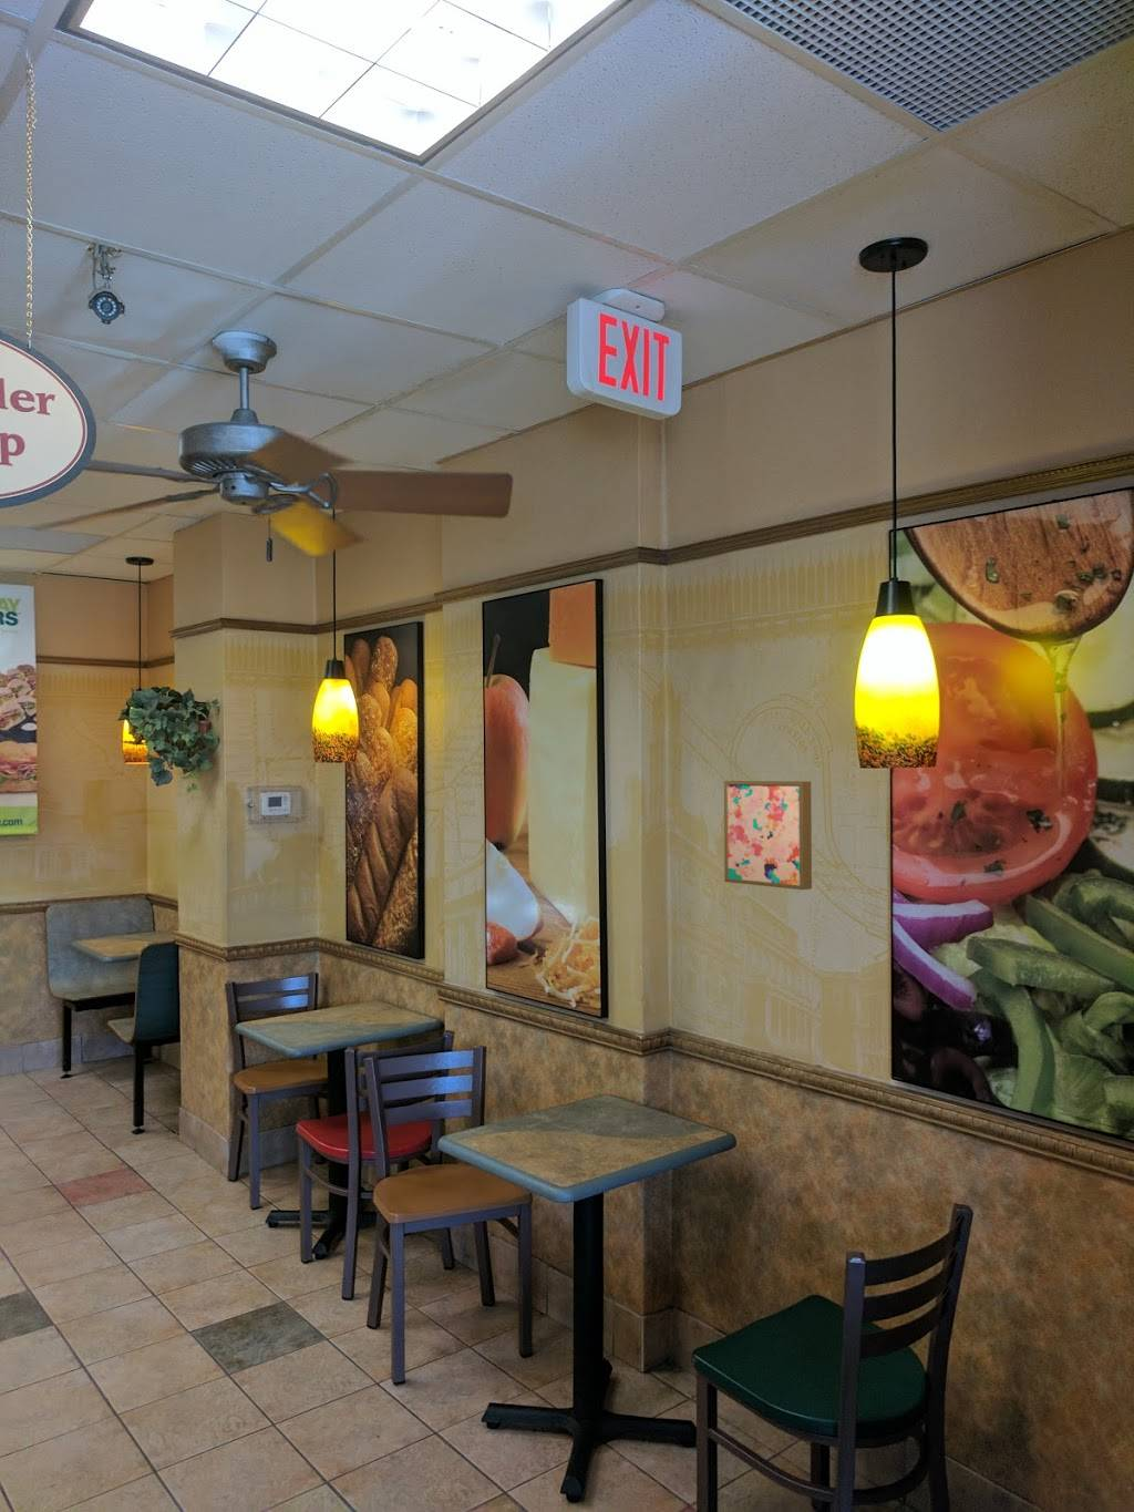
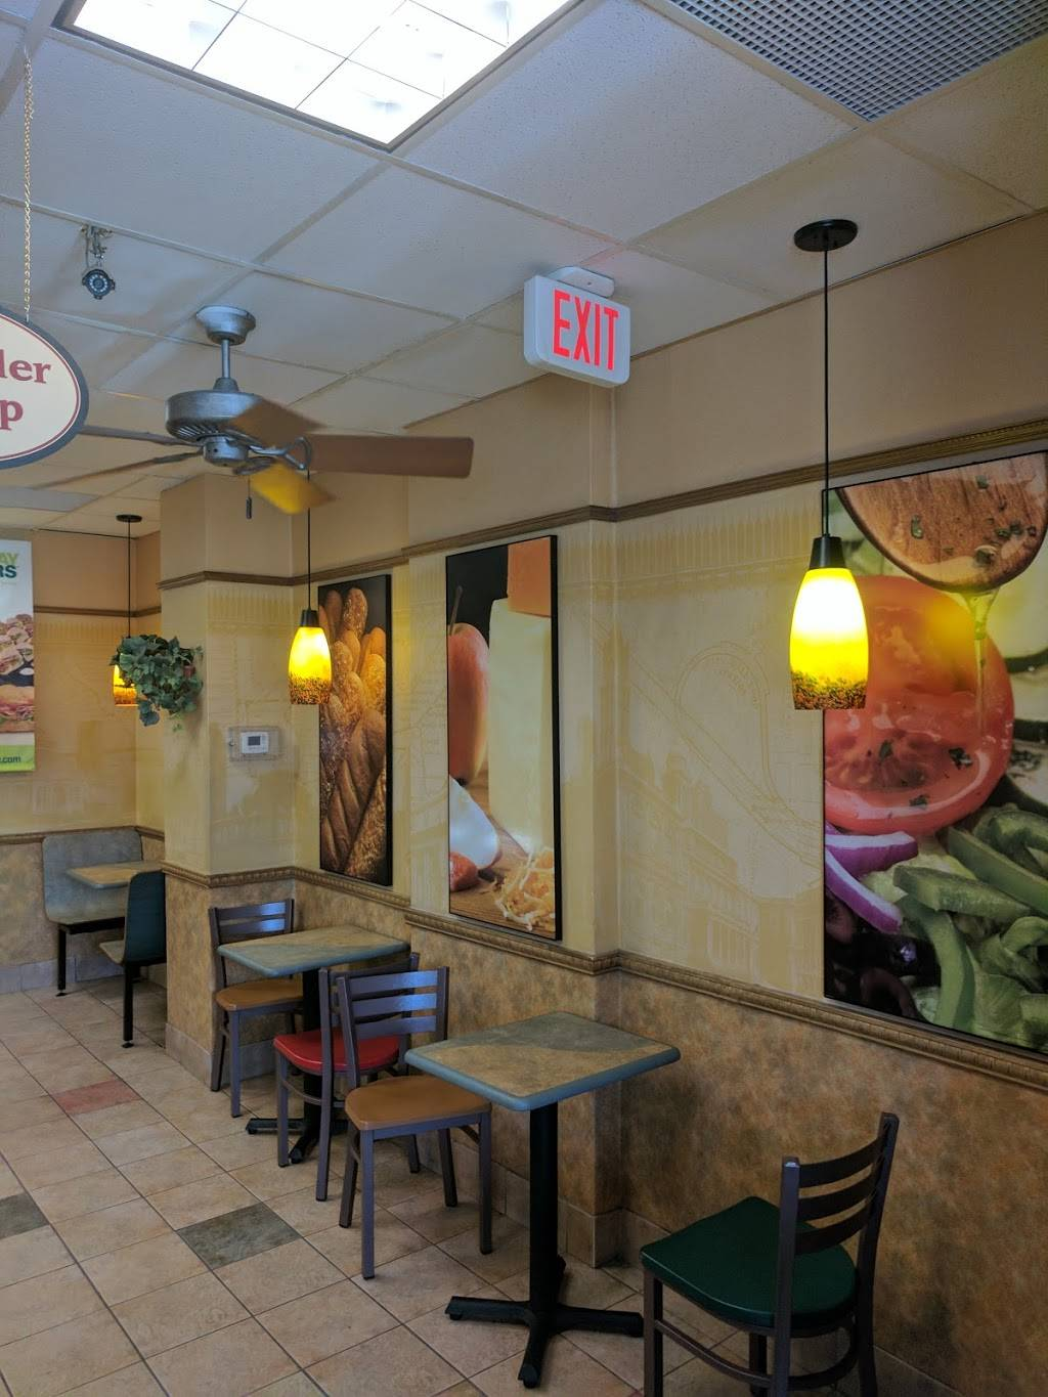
- wall art [723,779,812,890]
